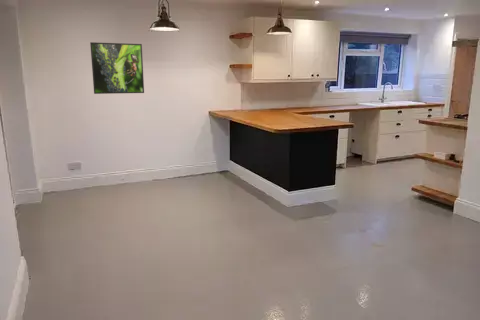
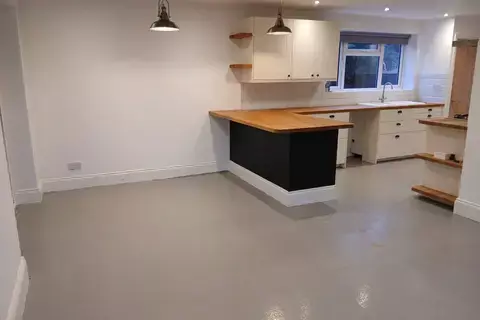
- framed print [89,41,145,95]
